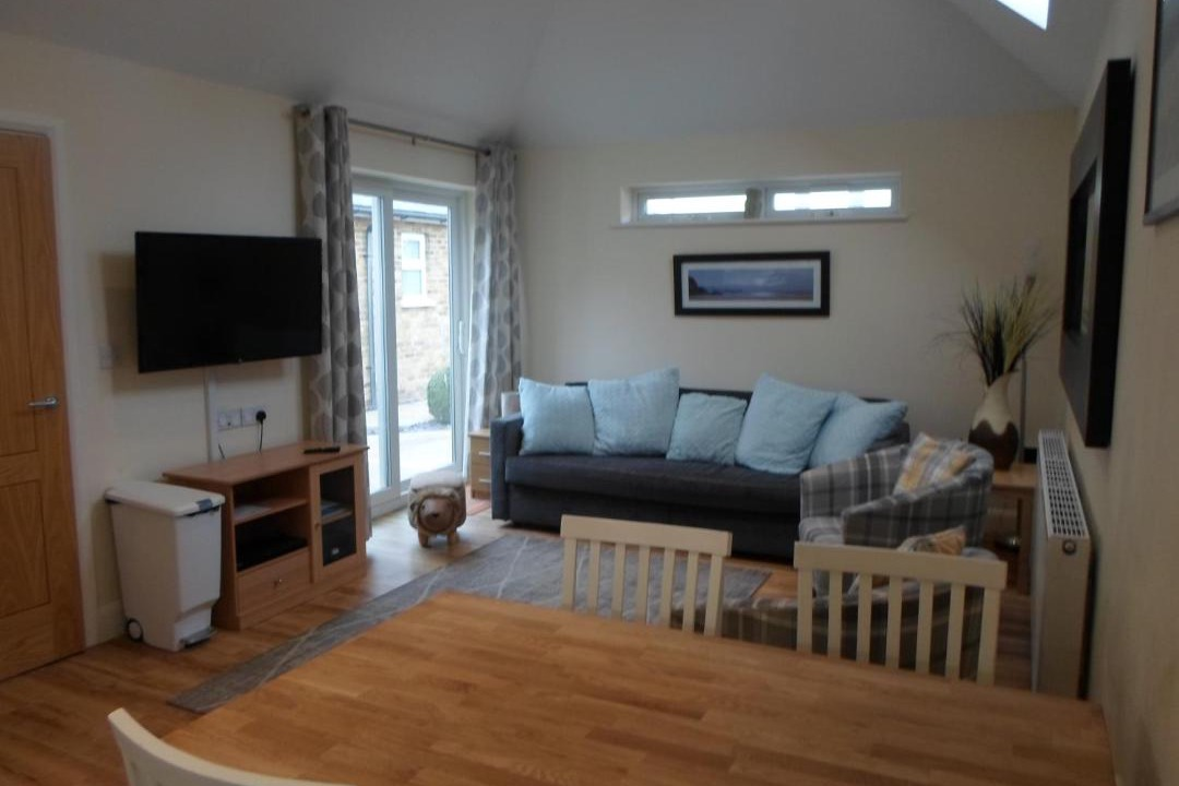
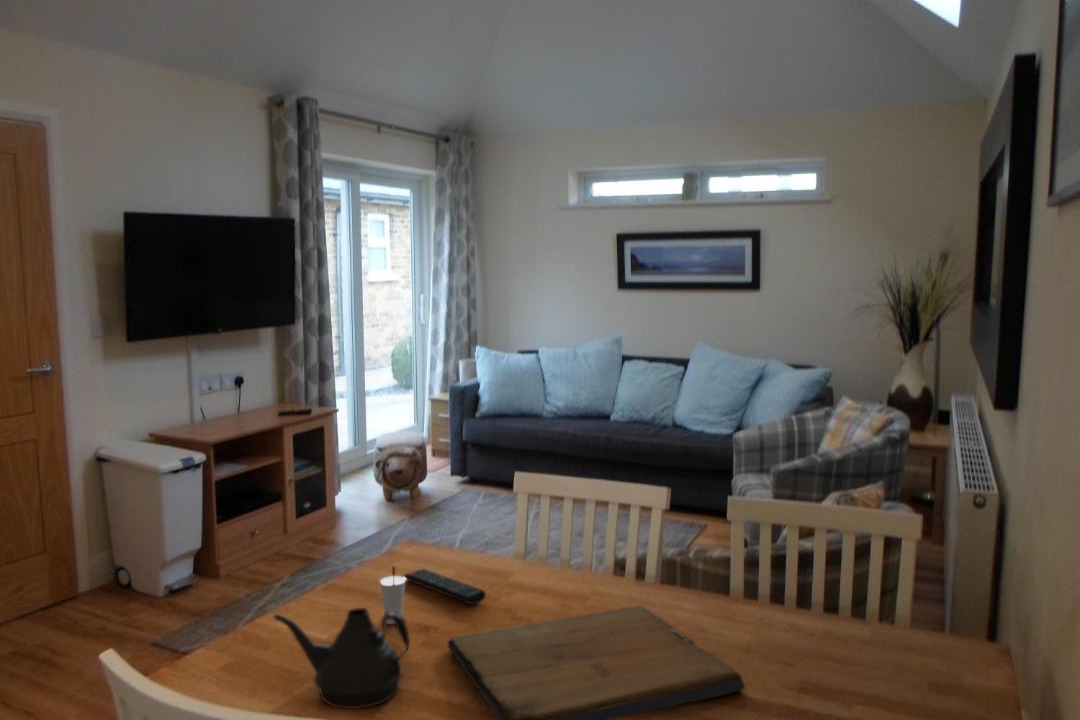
+ remote control [402,568,487,605]
+ religious icon [446,604,746,720]
+ cup [379,565,407,625]
+ teapot [273,607,411,710]
